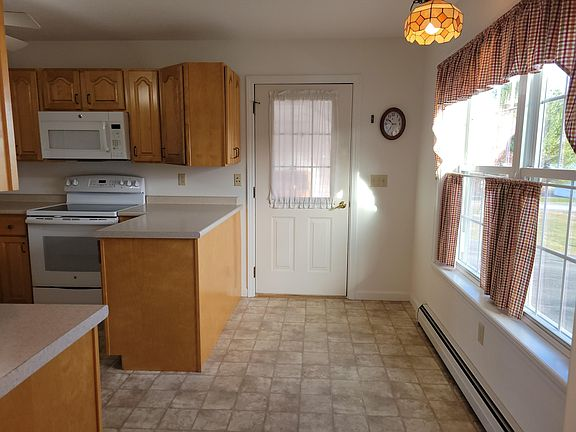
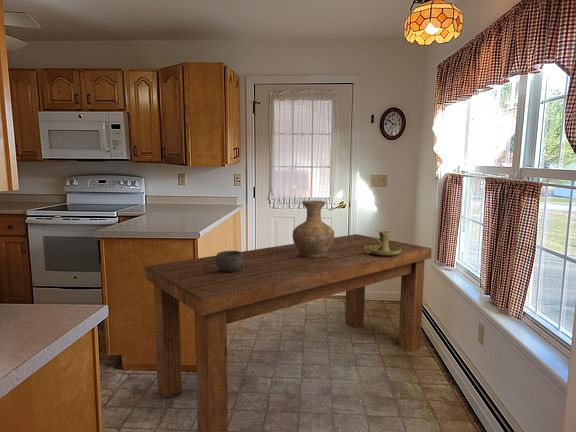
+ bowl [216,250,244,272]
+ candle holder [364,230,402,256]
+ dining table [144,233,433,432]
+ vase [292,200,335,259]
